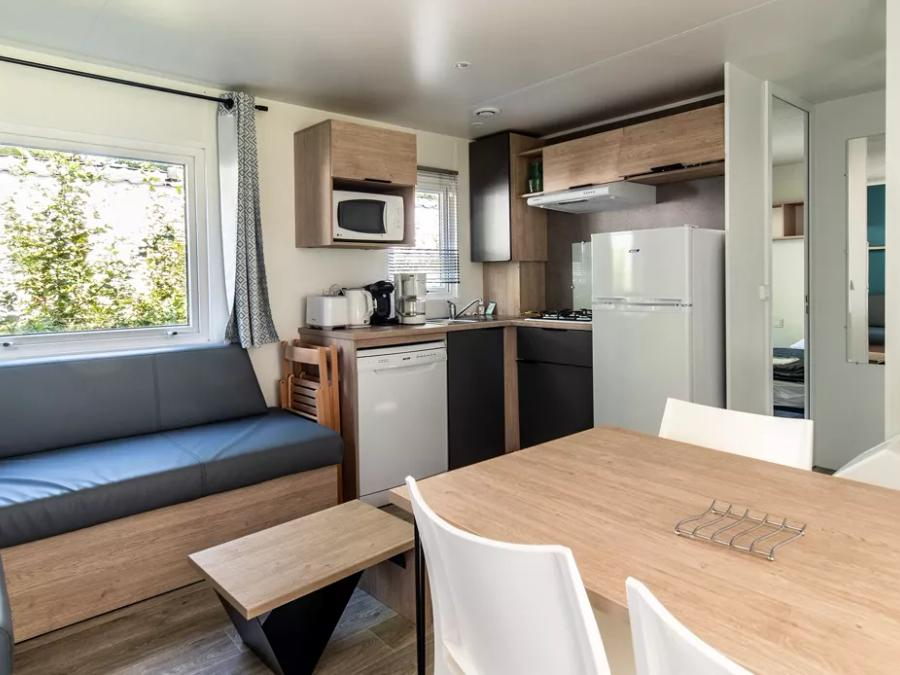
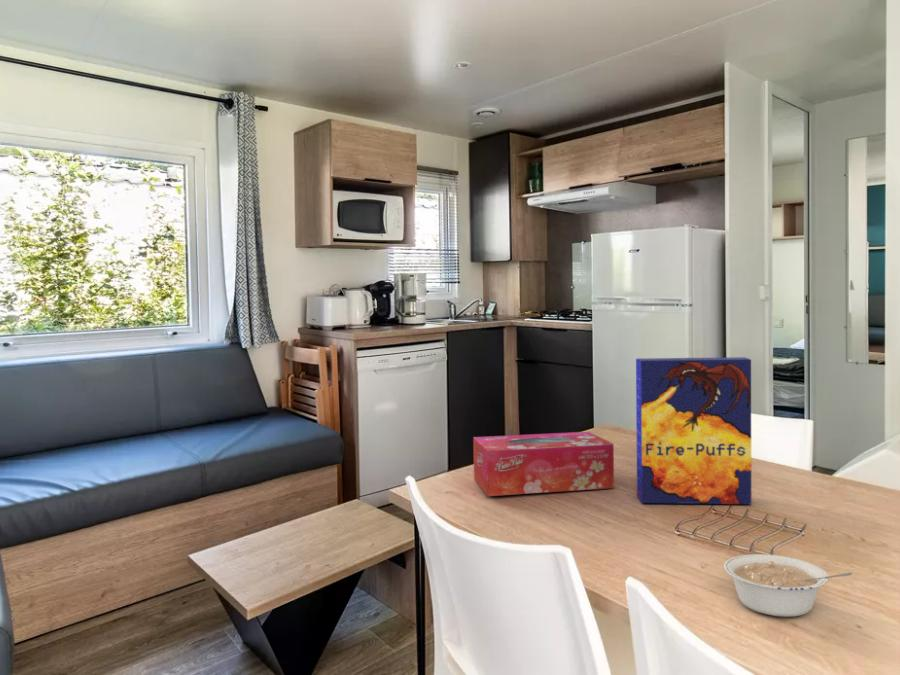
+ legume [723,553,853,618]
+ tissue box [472,431,615,497]
+ cereal box [635,356,752,505]
